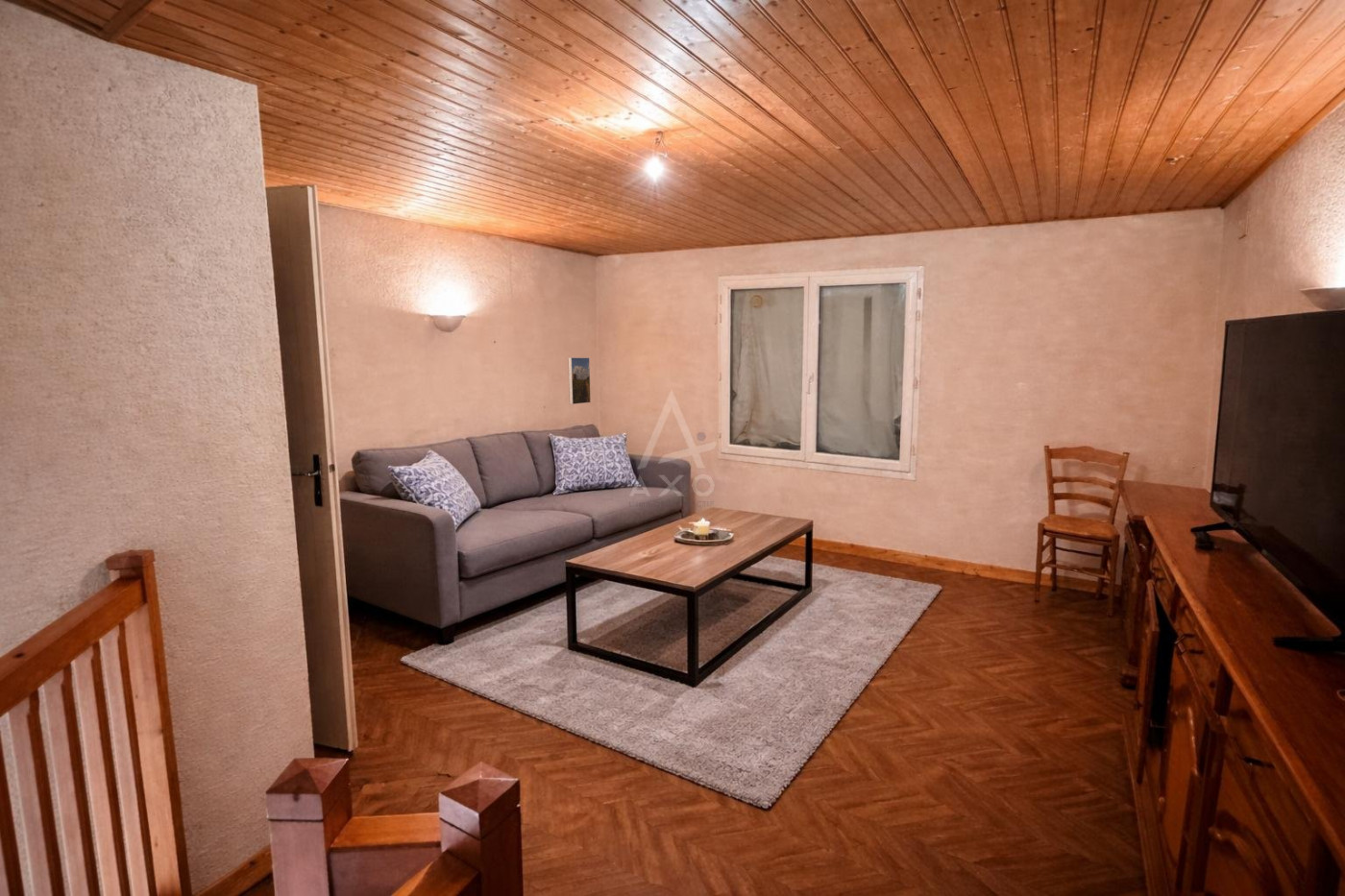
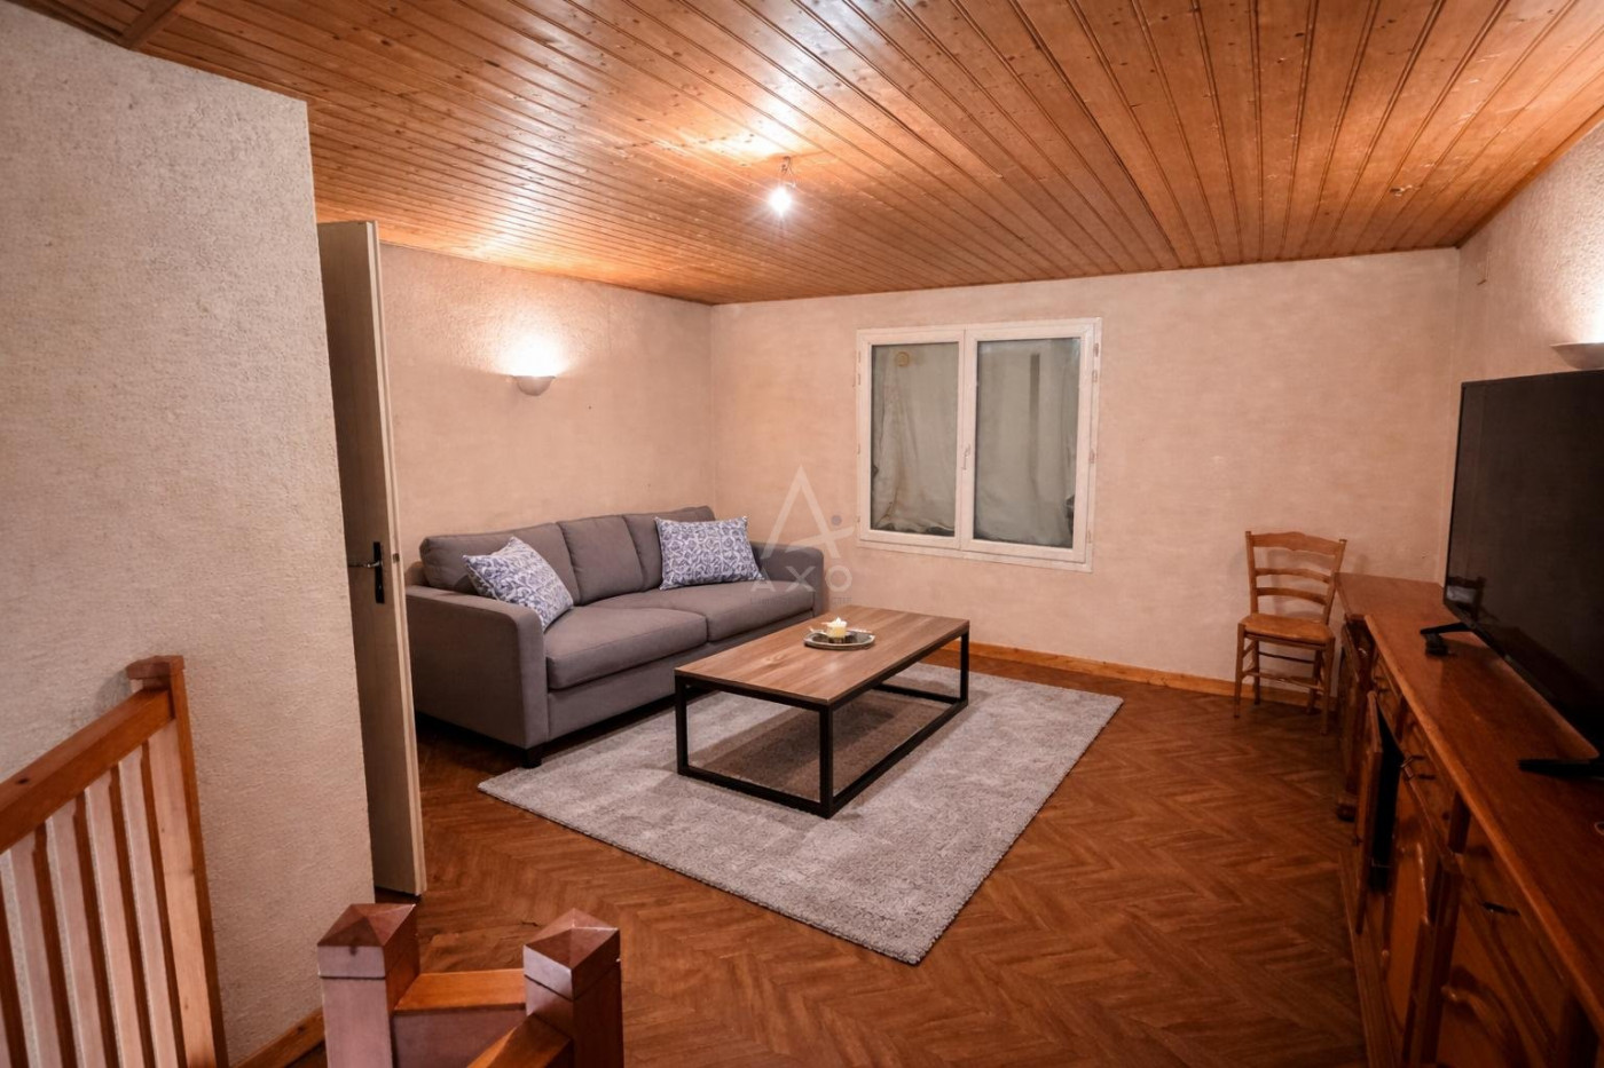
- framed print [567,356,592,405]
